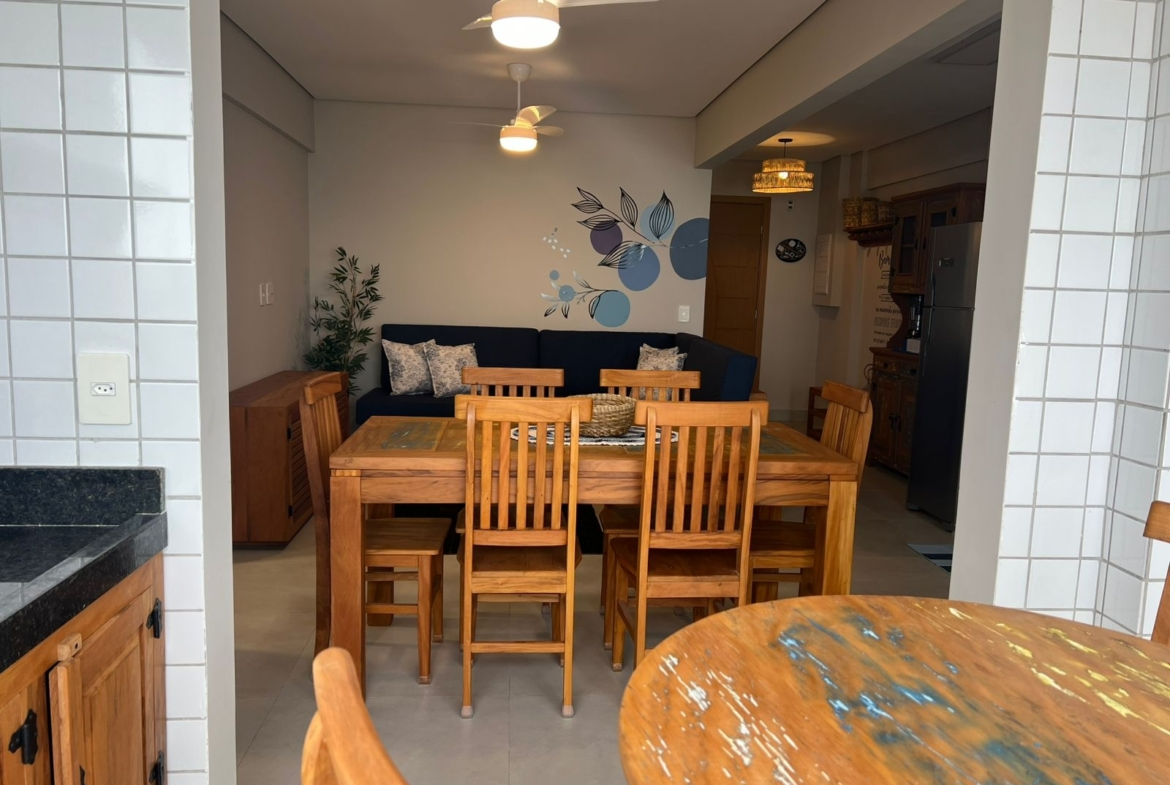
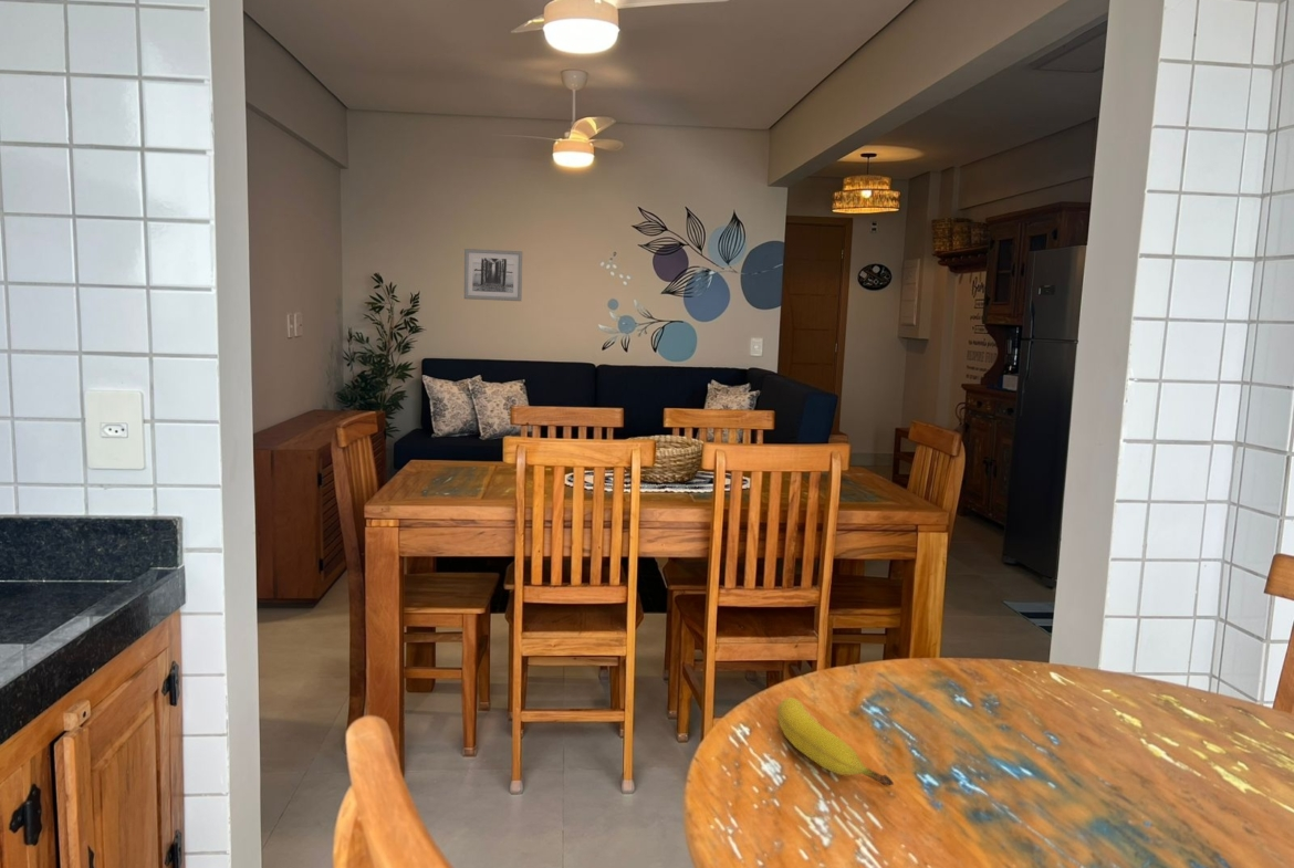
+ wall art [463,248,523,302]
+ fruit [776,697,895,786]
